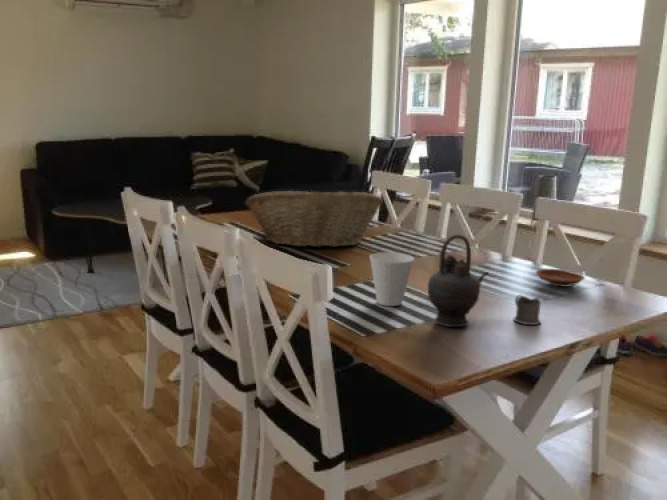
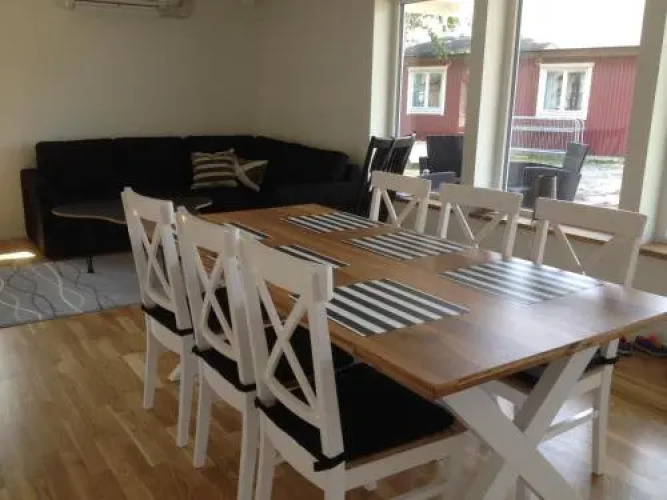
- cup [369,251,415,307]
- plate [535,268,586,288]
- teapot [427,234,489,328]
- fruit basket [244,189,384,249]
- tea glass holder [512,294,542,326]
